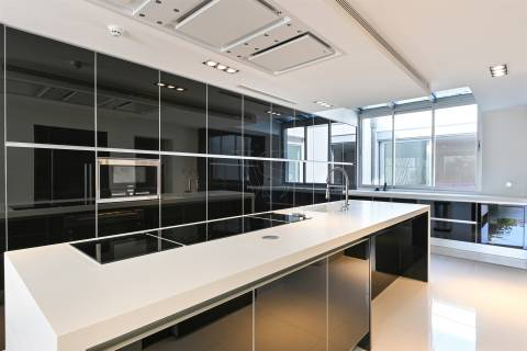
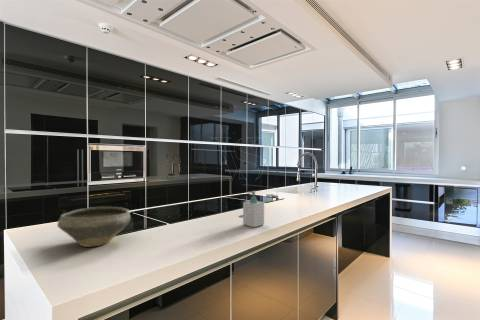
+ soap bottle [242,190,265,228]
+ bowl [56,206,132,248]
